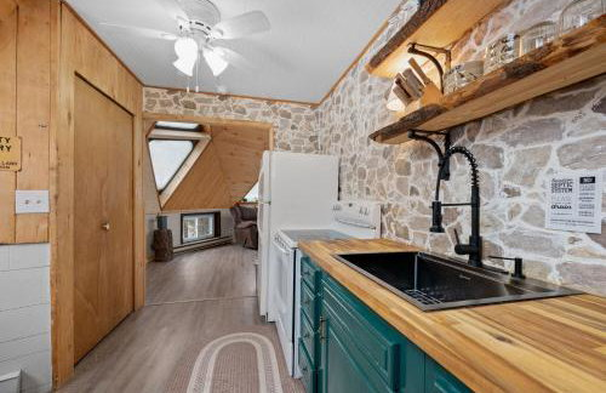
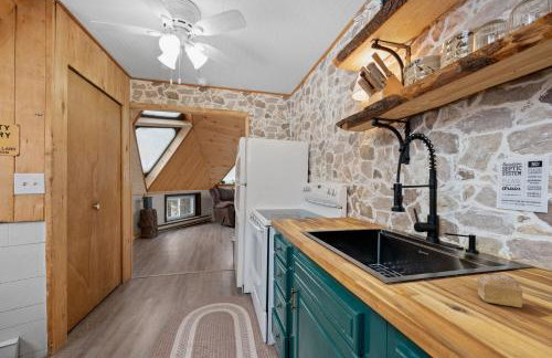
+ cake slice [476,274,524,308]
